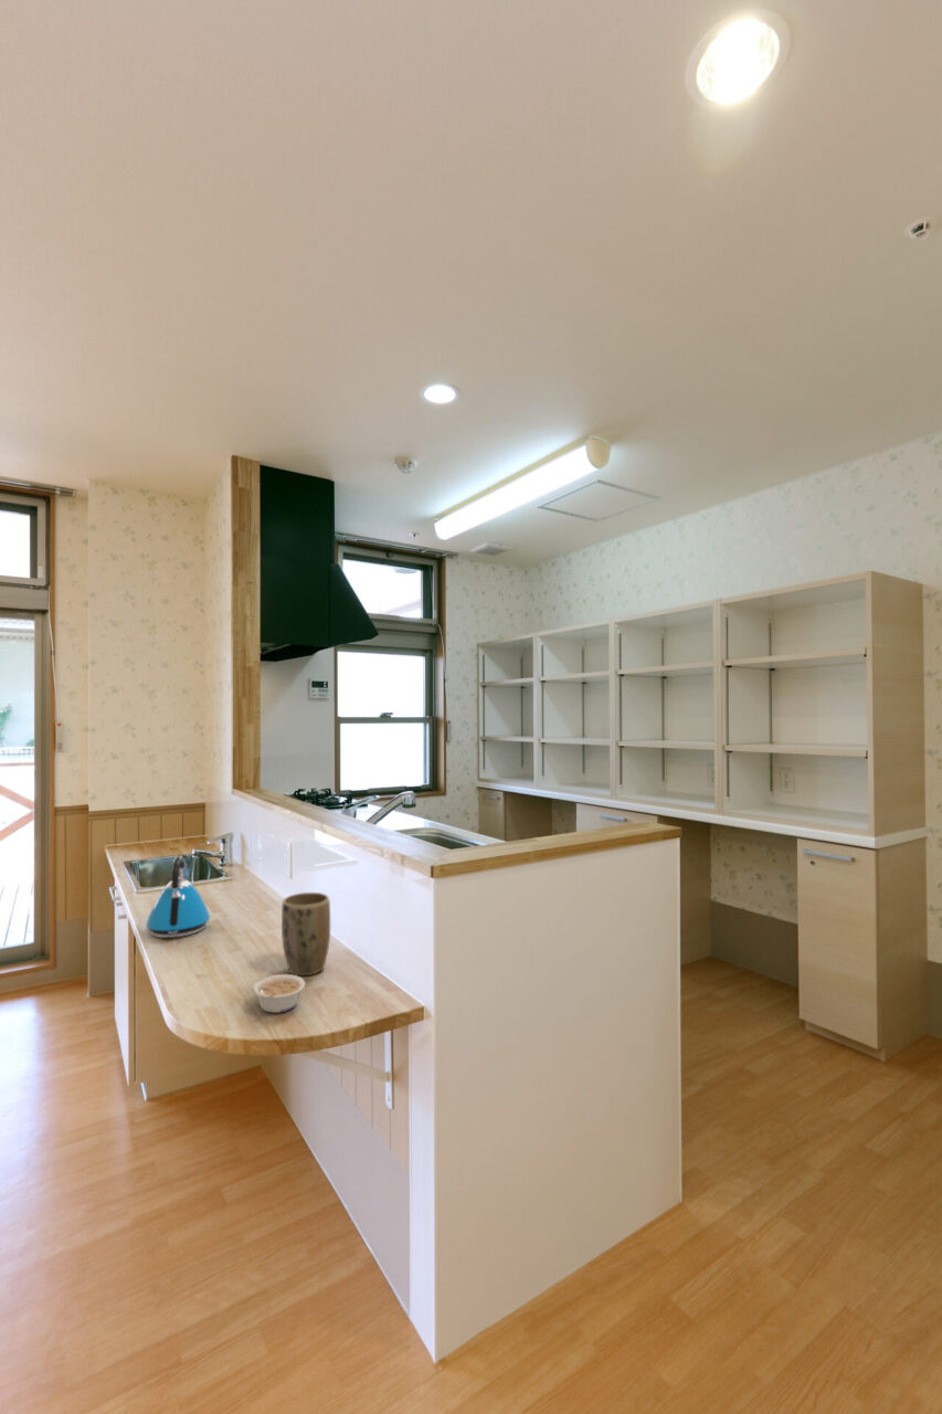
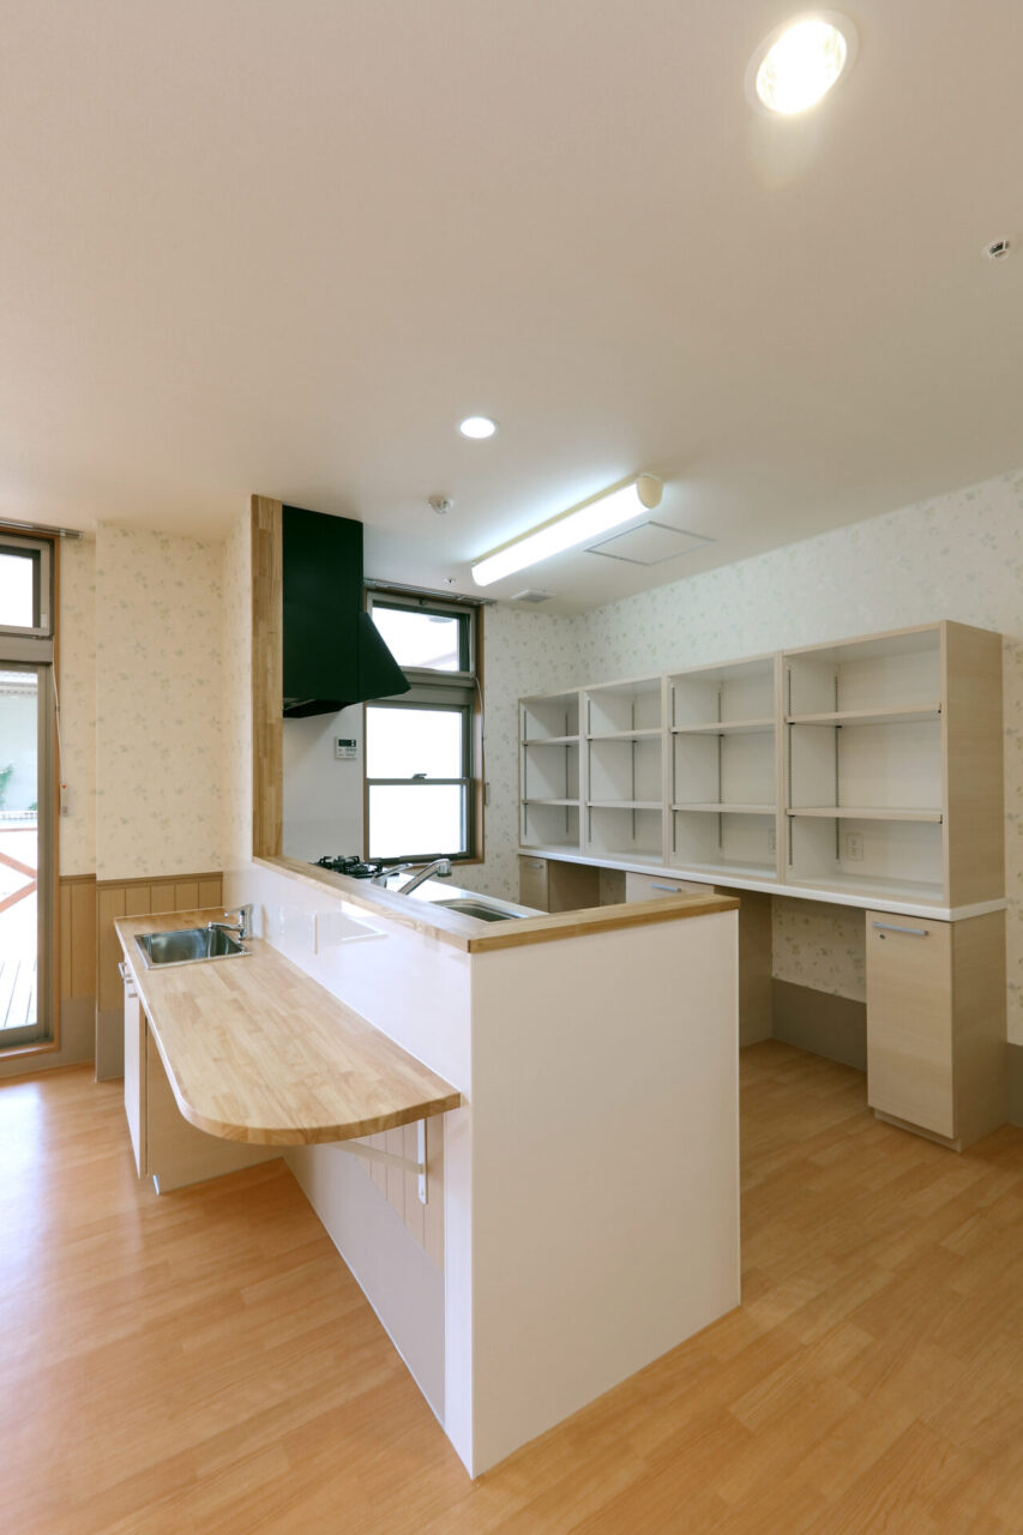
- kettle [145,854,211,939]
- plant pot [281,891,331,977]
- legume [252,973,306,1014]
